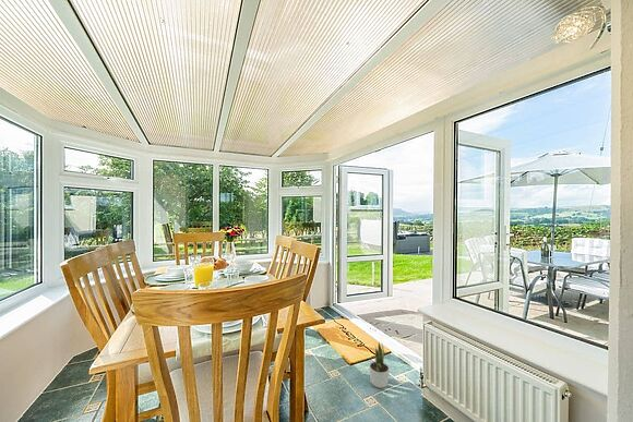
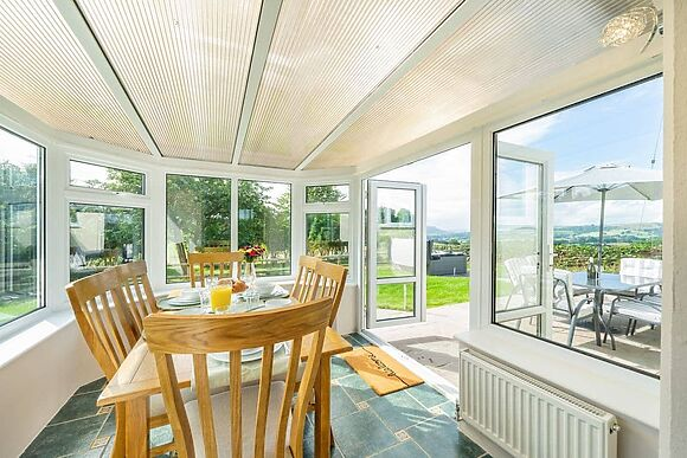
- potted plant [369,342,391,389]
